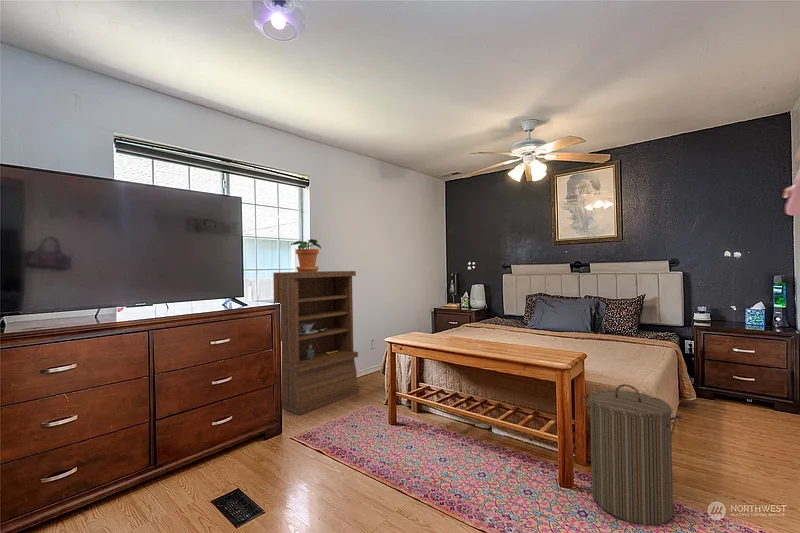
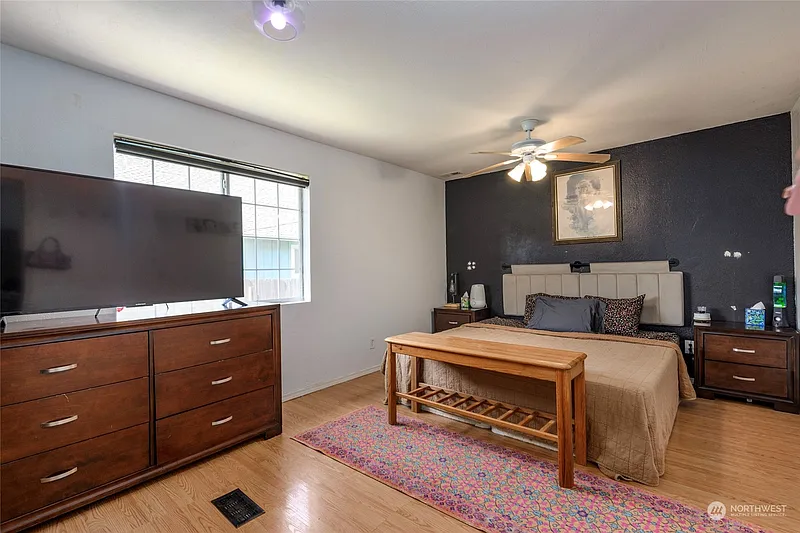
- laundry hamper [582,383,684,526]
- potted plant [290,238,322,272]
- bookshelf [272,270,360,416]
